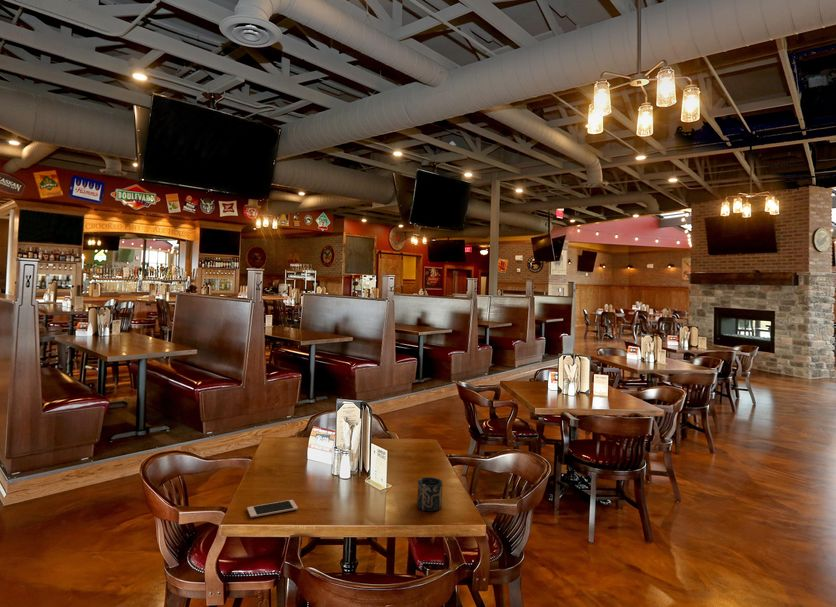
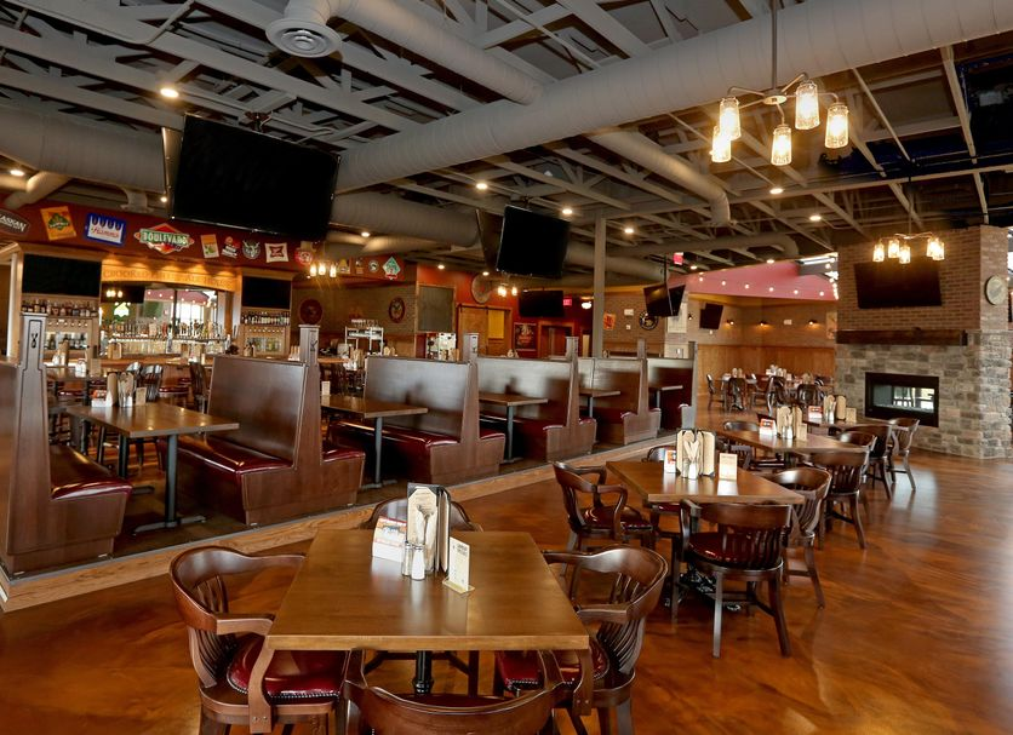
- cell phone [246,499,299,519]
- cup [416,476,443,512]
